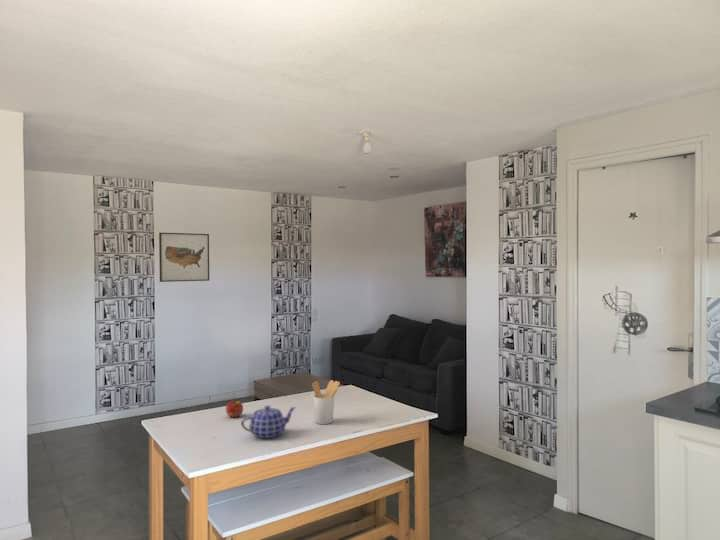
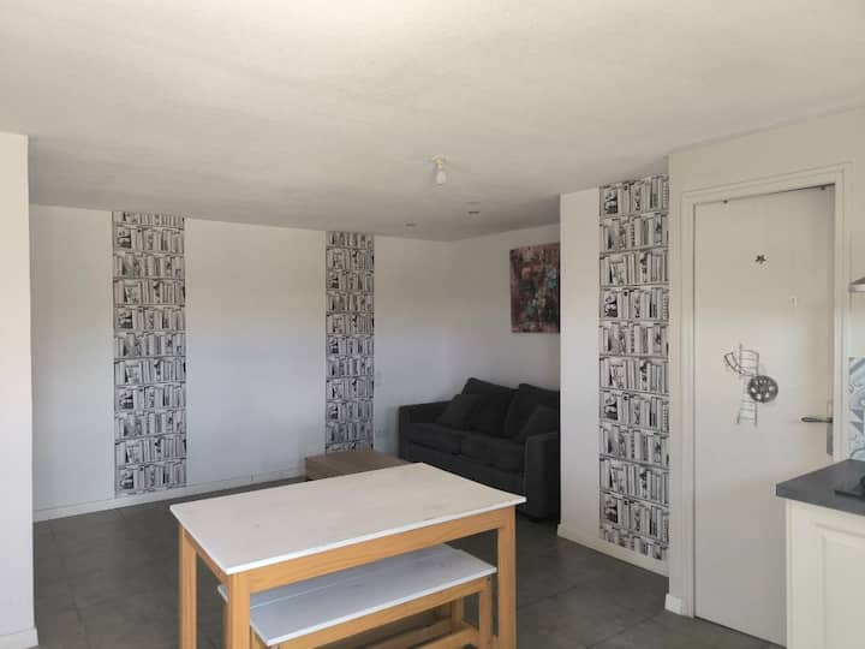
- teapot [240,405,297,439]
- utensil holder [311,379,341,425]
- wall art [158,232,210,283]
- apple [225,399,244,418]
